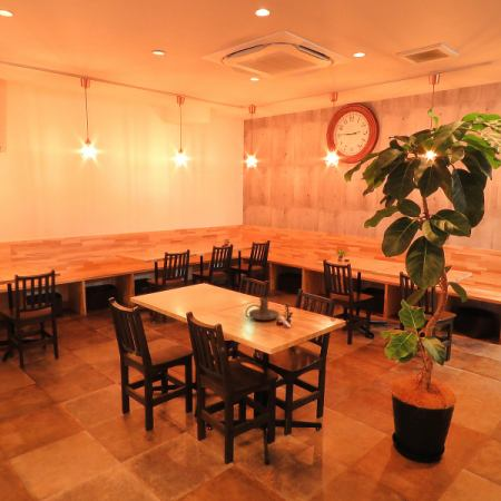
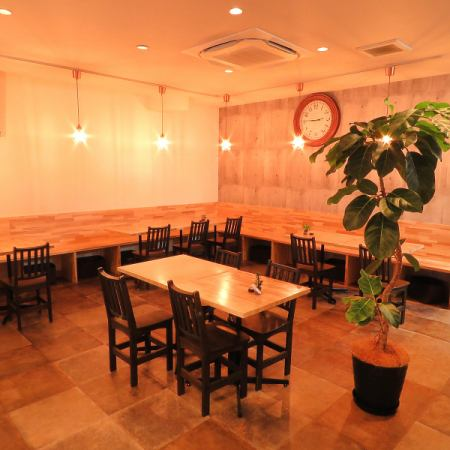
- candle holder [244,296,281,322]
